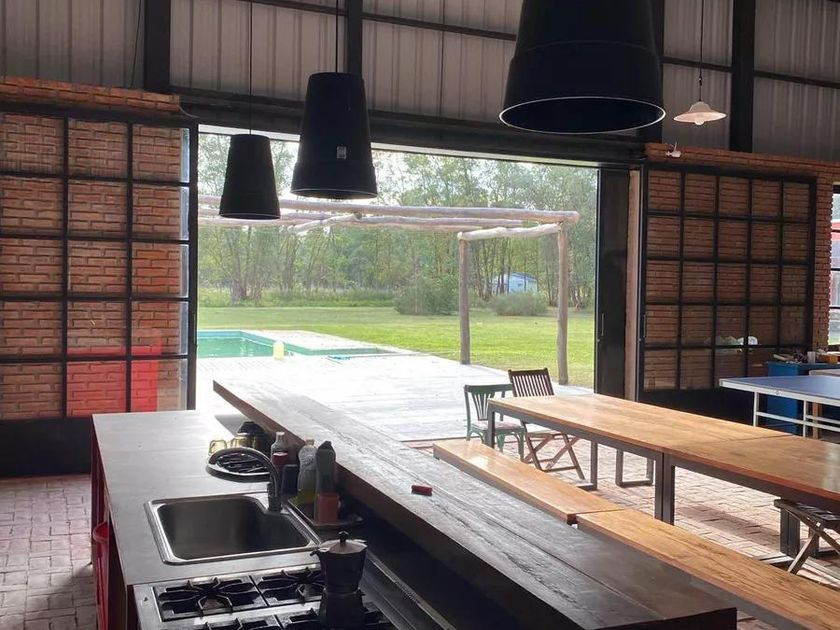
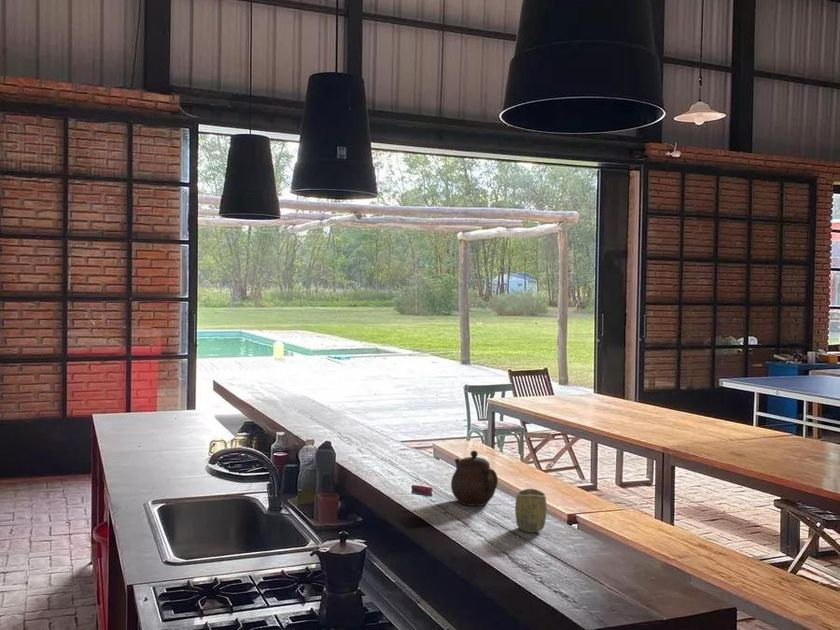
+ teapot [450,450,499,507]
+ cup [514,488,548,534]
